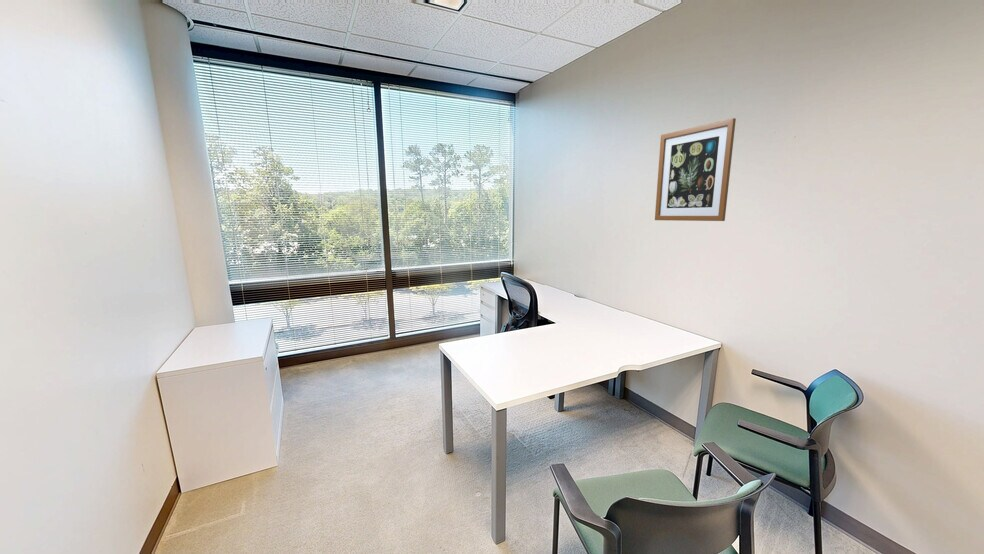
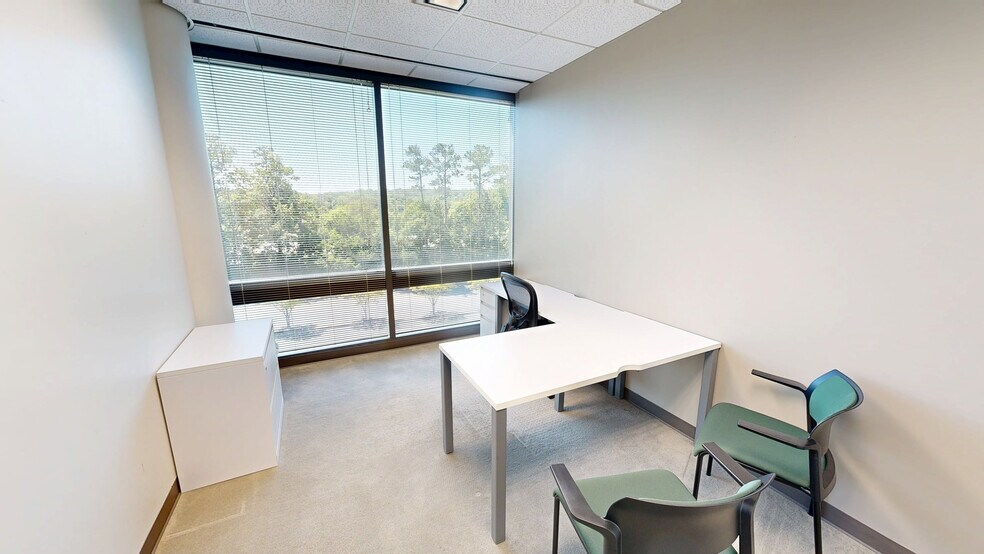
- wall art [654,117,737,222]
